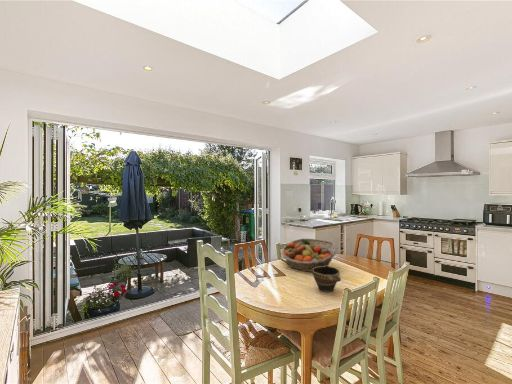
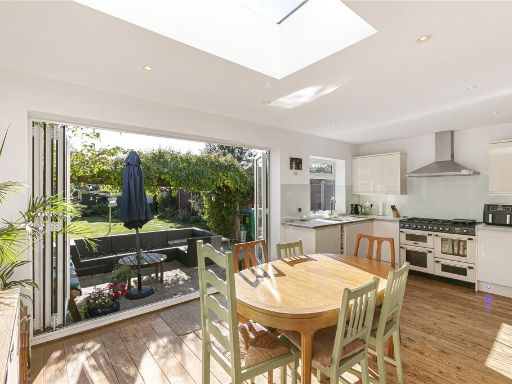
- fruit basket [280,238,338,273]
- bowl [312,266,342,293]
